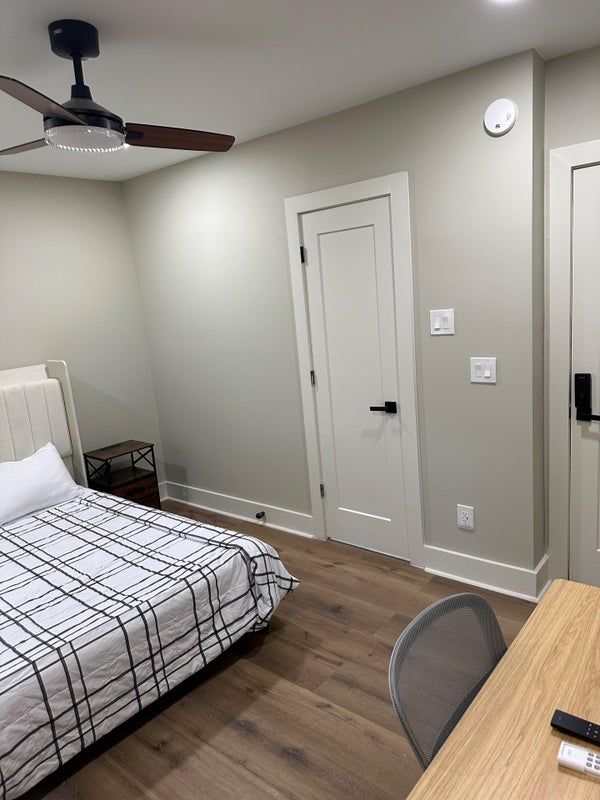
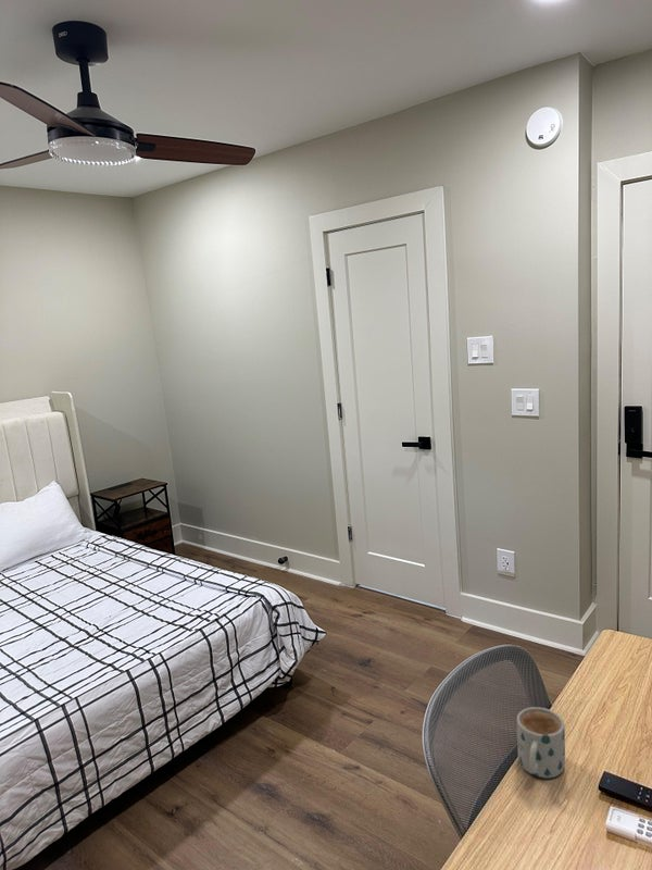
+ mug [516,706,566,779]
